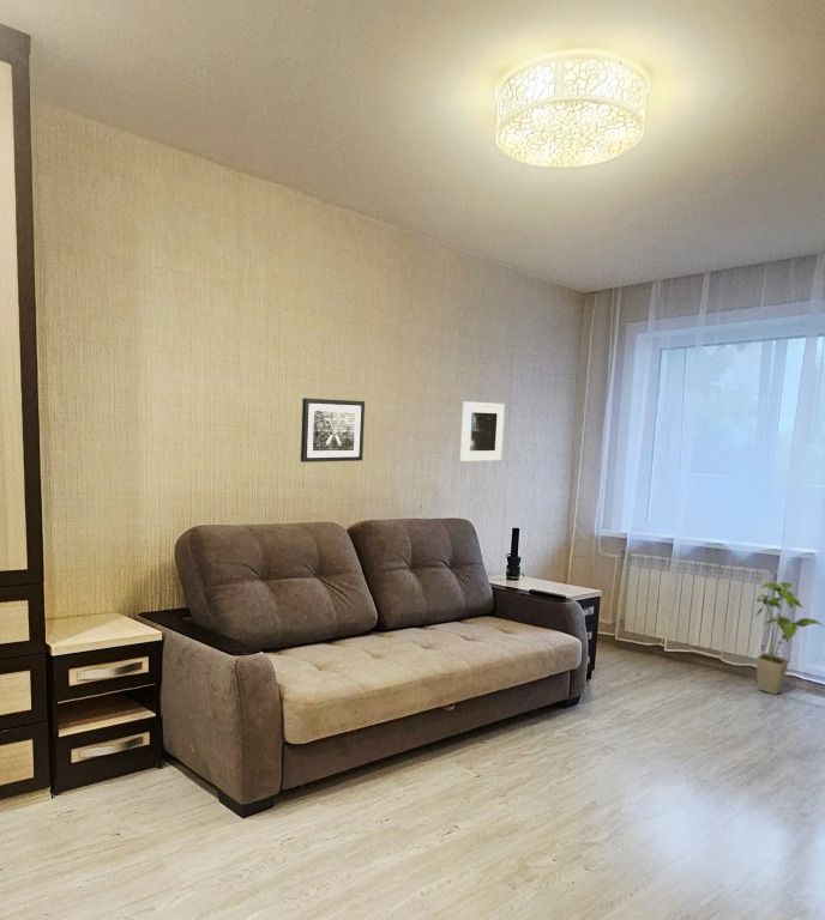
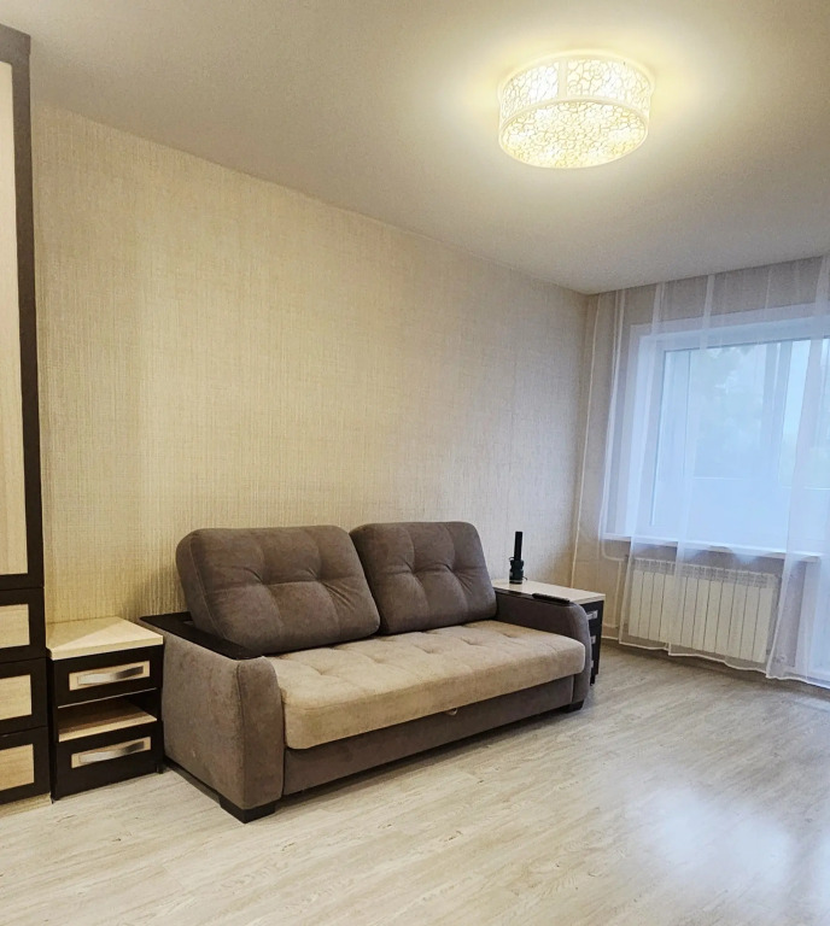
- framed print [459,400,506,462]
- wall art [300,397,366,464]
- house plant [753,581,825,696]
